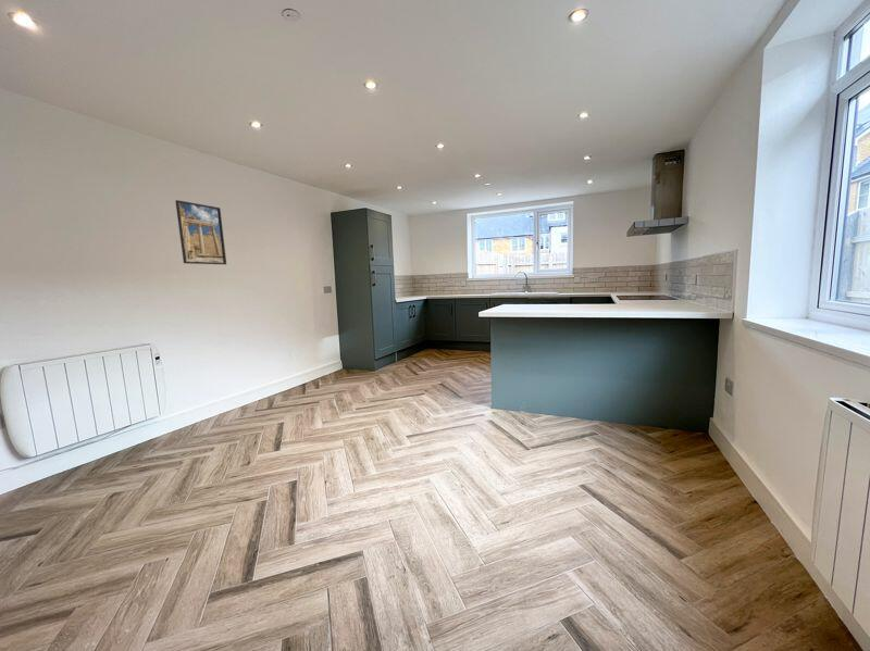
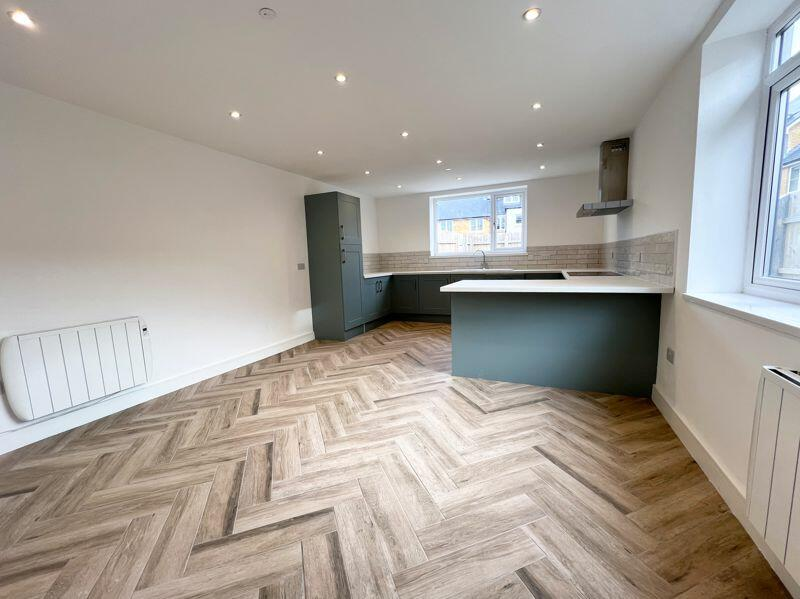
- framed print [174,199,227,265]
